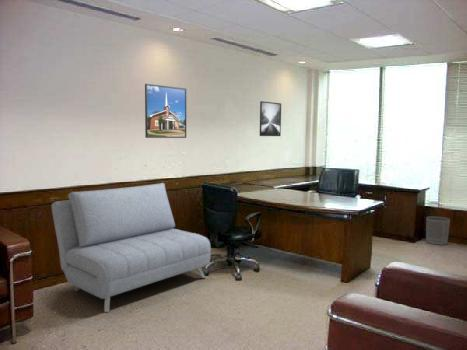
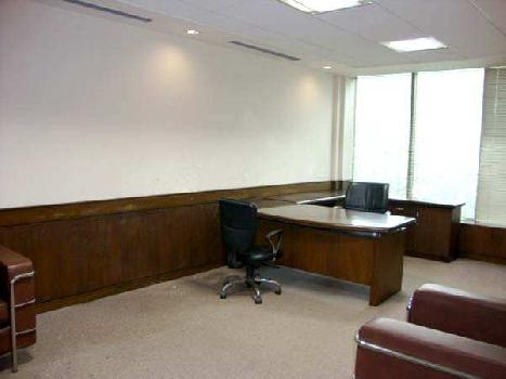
- sofa [51,182,212,314]
- waste bin [425,215,451,246]
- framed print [259,100,282,137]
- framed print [144,83,187,139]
